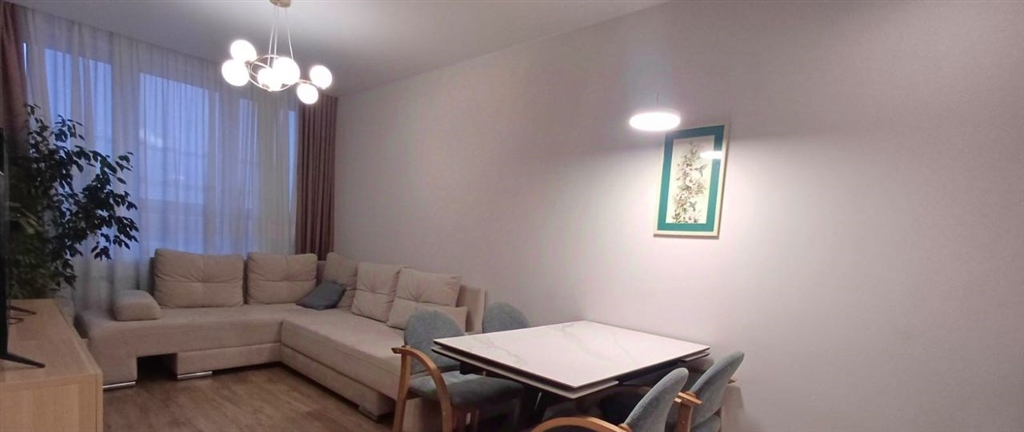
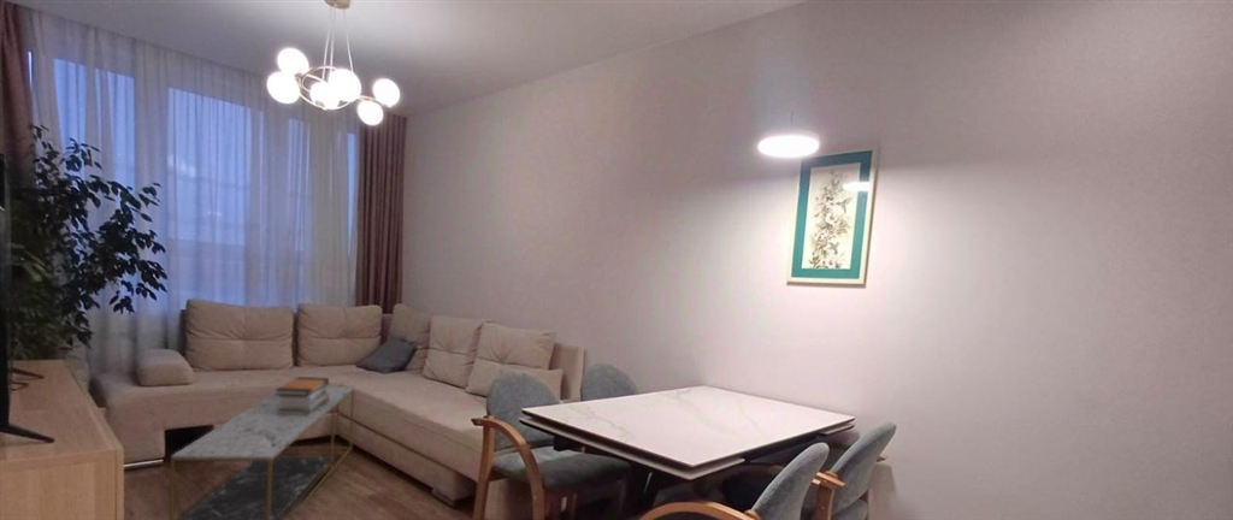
+ coffee table [169,385,355,520]
+ book stack [273,376,331,415]
